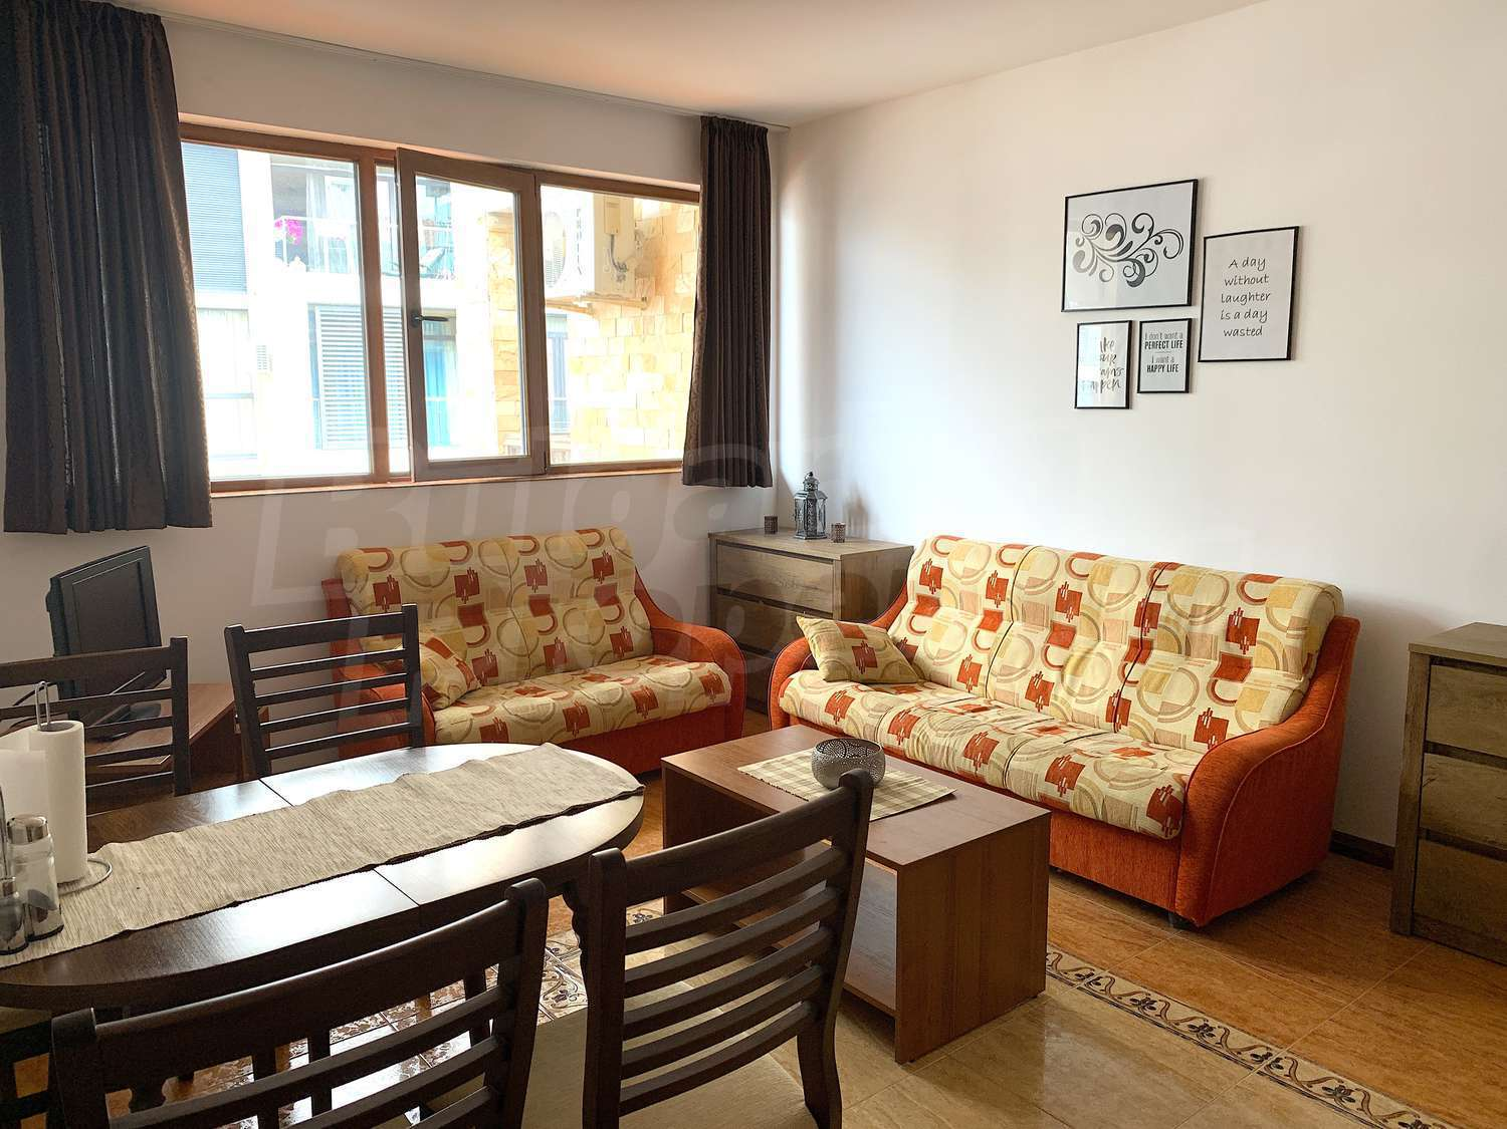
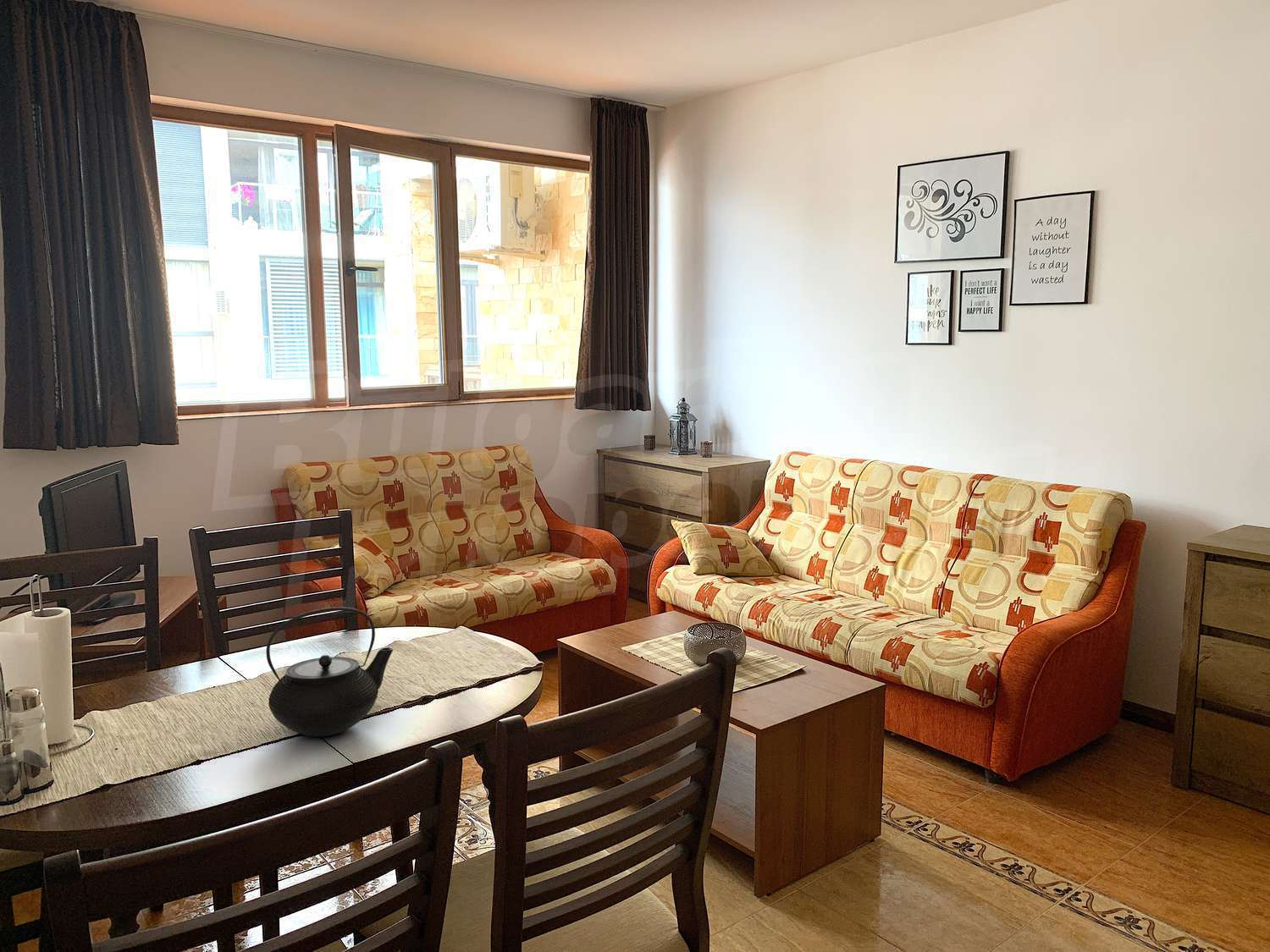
+ teapot [266,607,394,737]
